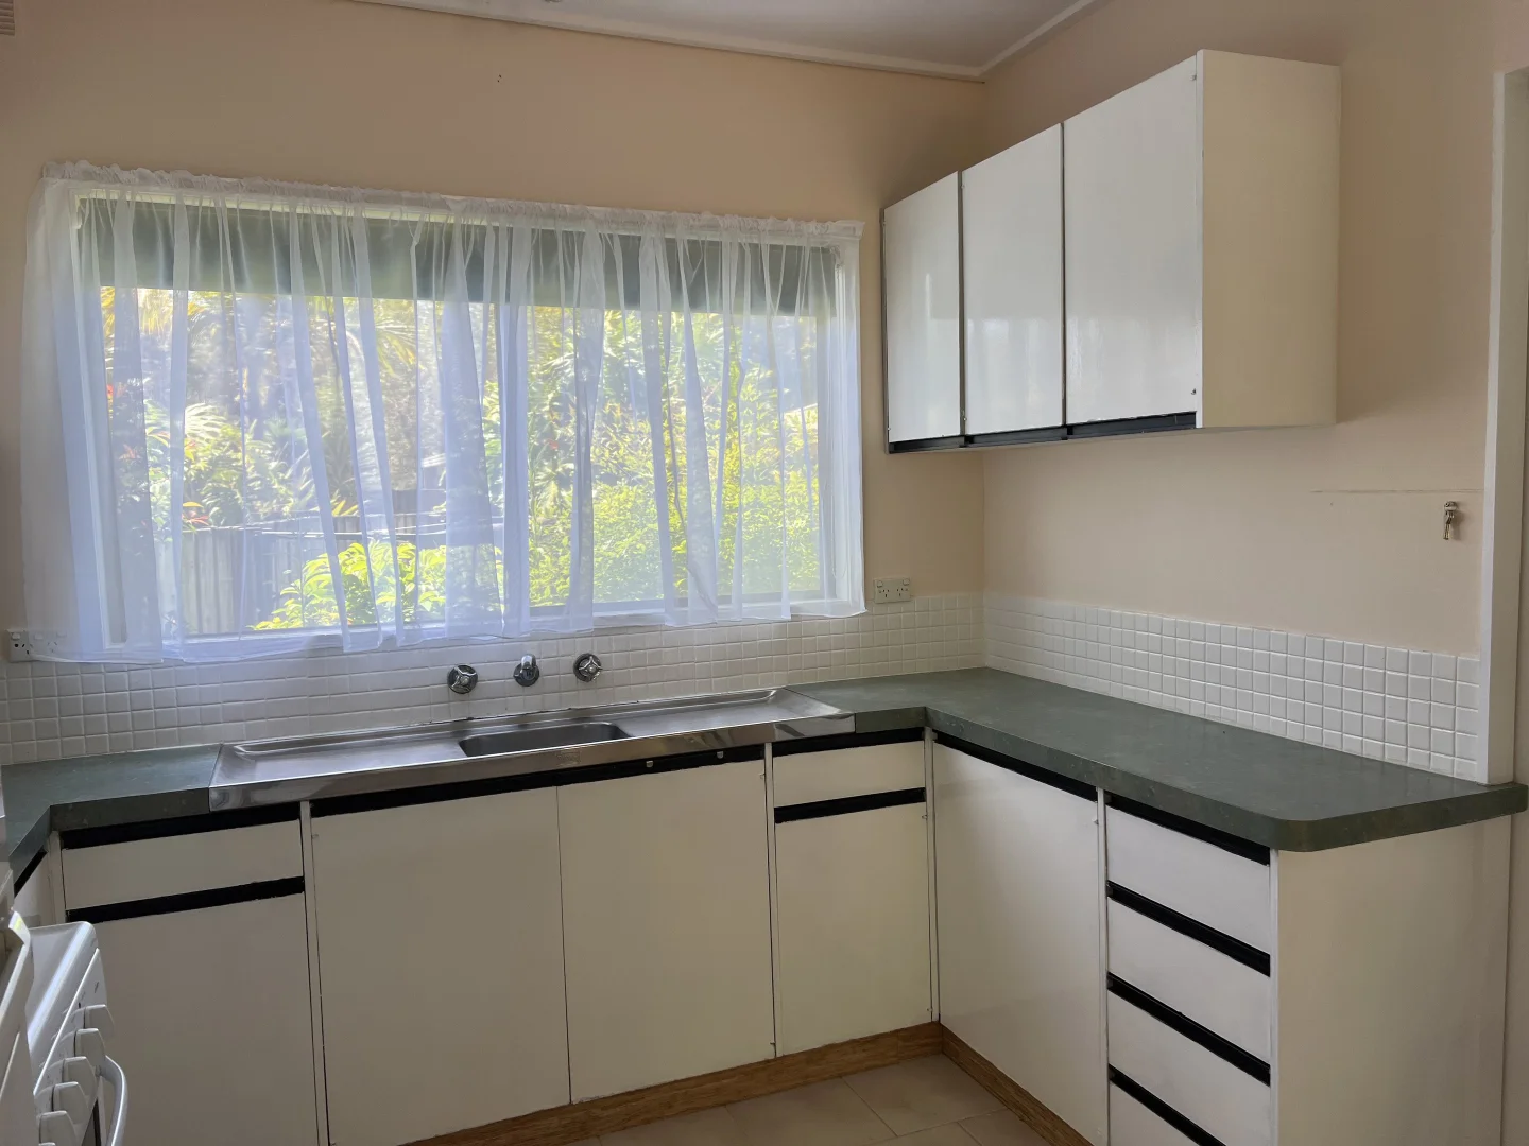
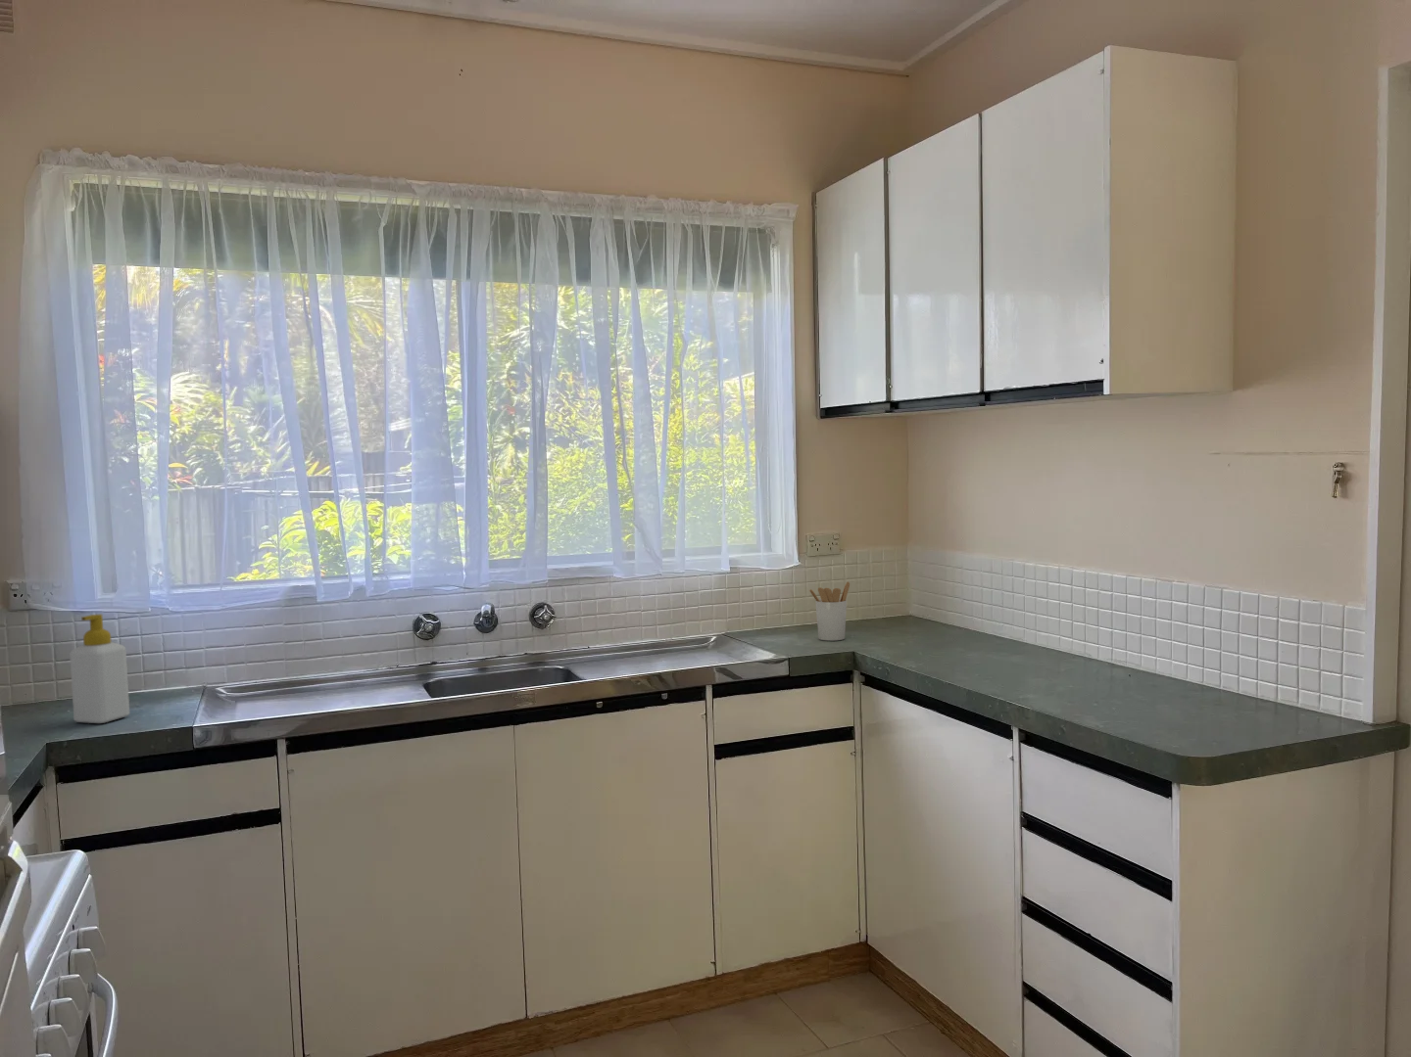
+ soap bottle [69,614,130,724]
+ utensil holder [809,581,851,642]
